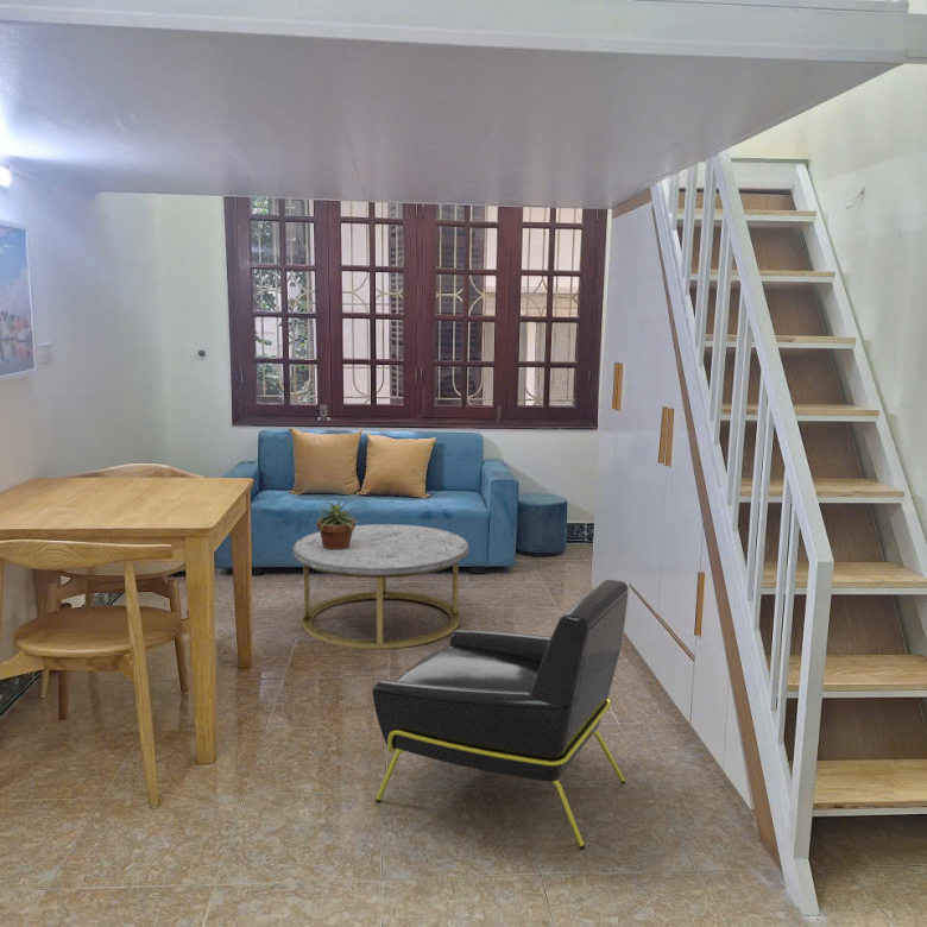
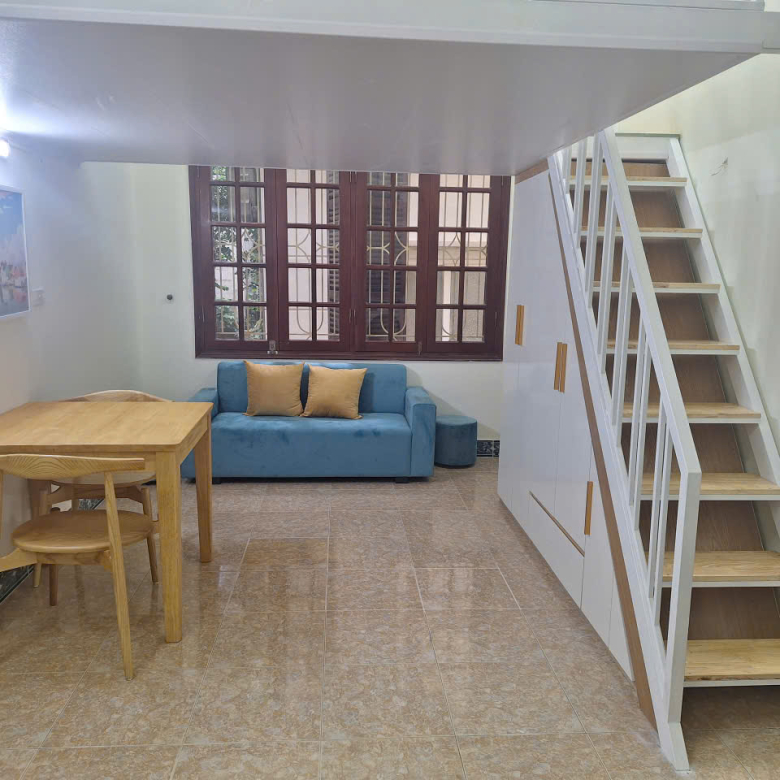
- potted plant [311,498,360,550]
- armchair [371,579,630,850]
- coffee table [292,523,469,650]
